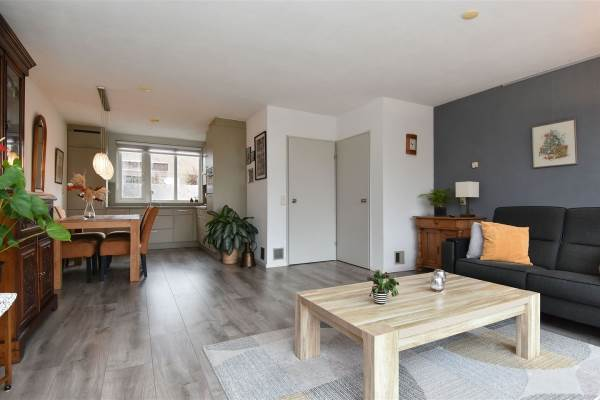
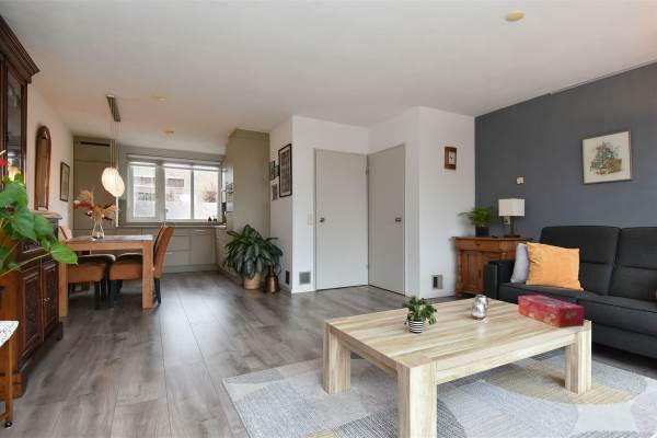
+ tissue box [517,295,585,328]
